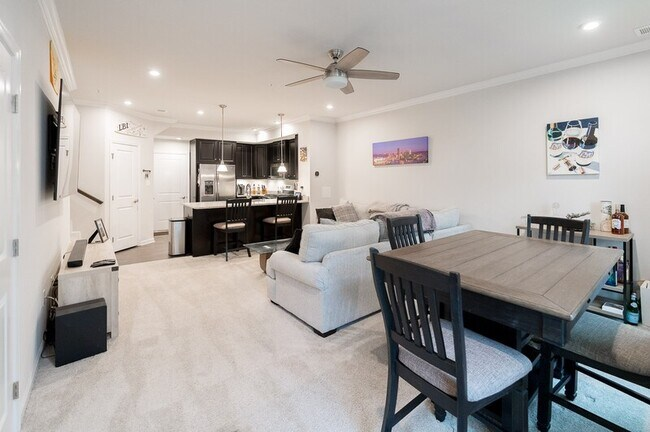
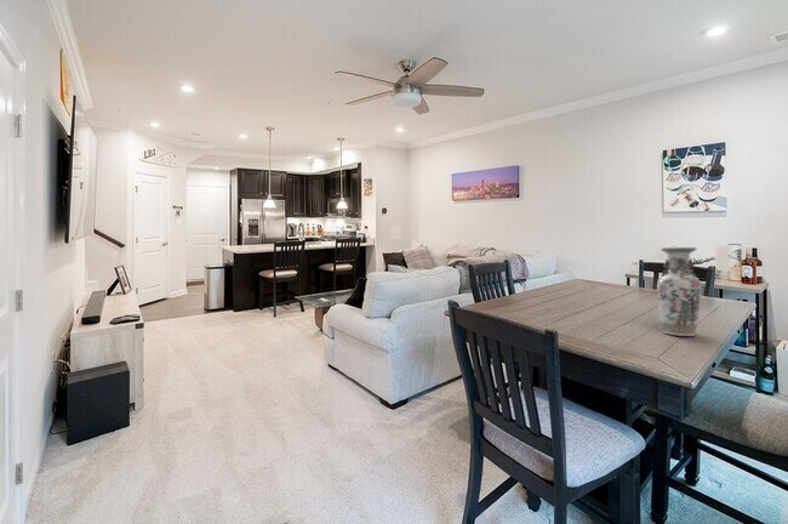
+ vase [656,246,702,337]
